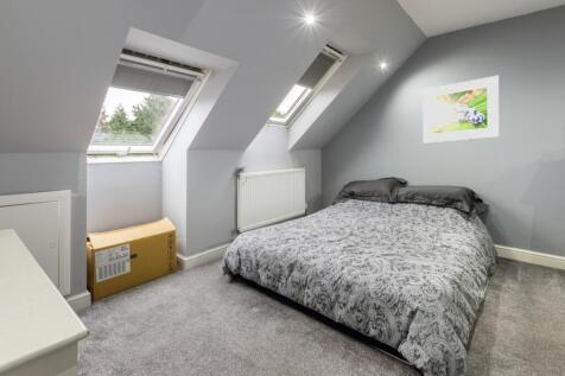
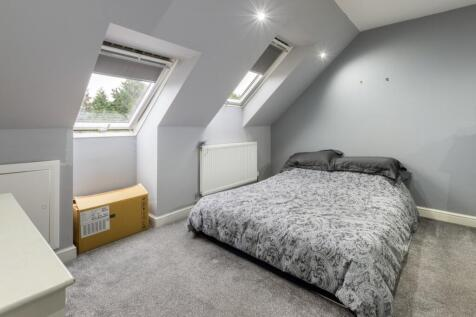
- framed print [421,75,500,145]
